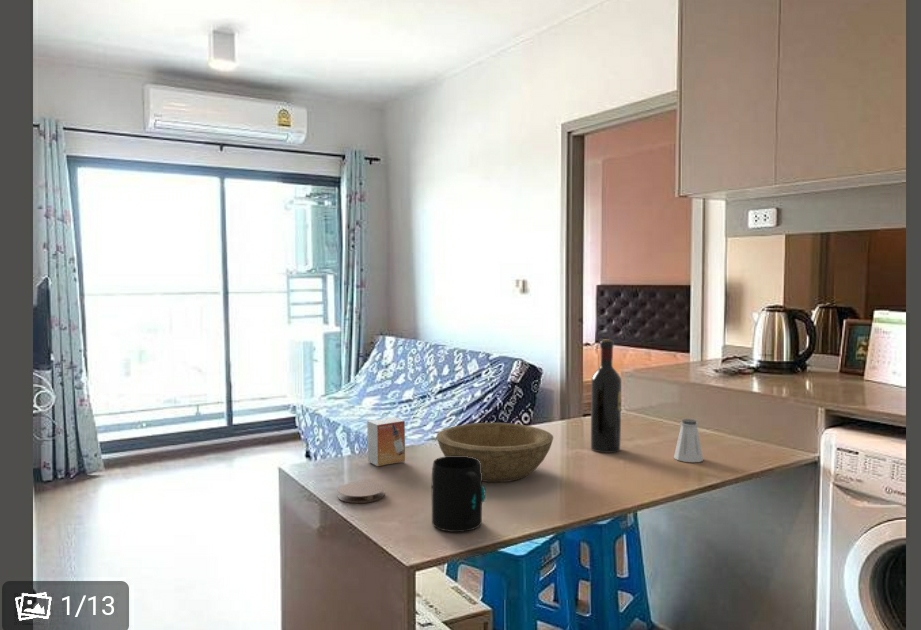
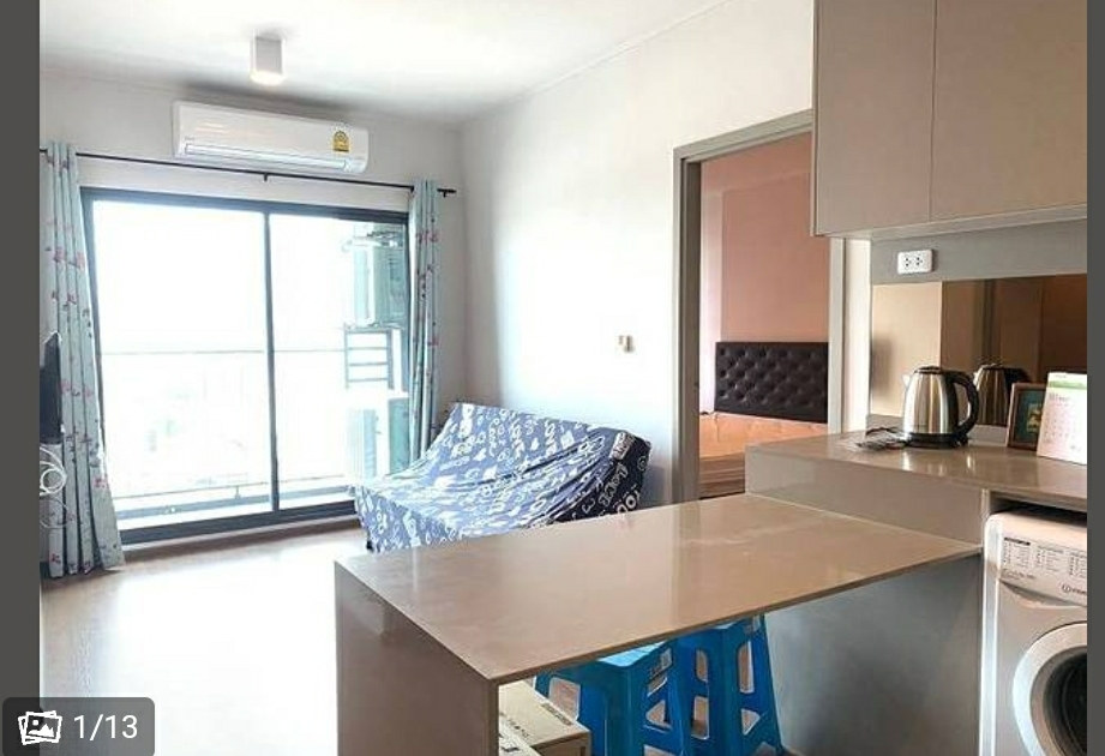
- small box [366,416,406,467]
- bowl [435,422,554,483]
- wine bottle [590,339,622,454]
- saltshaker [673,418,704,463]
- mug [431,456,486,533]
- coaster [337,481,386,504]
